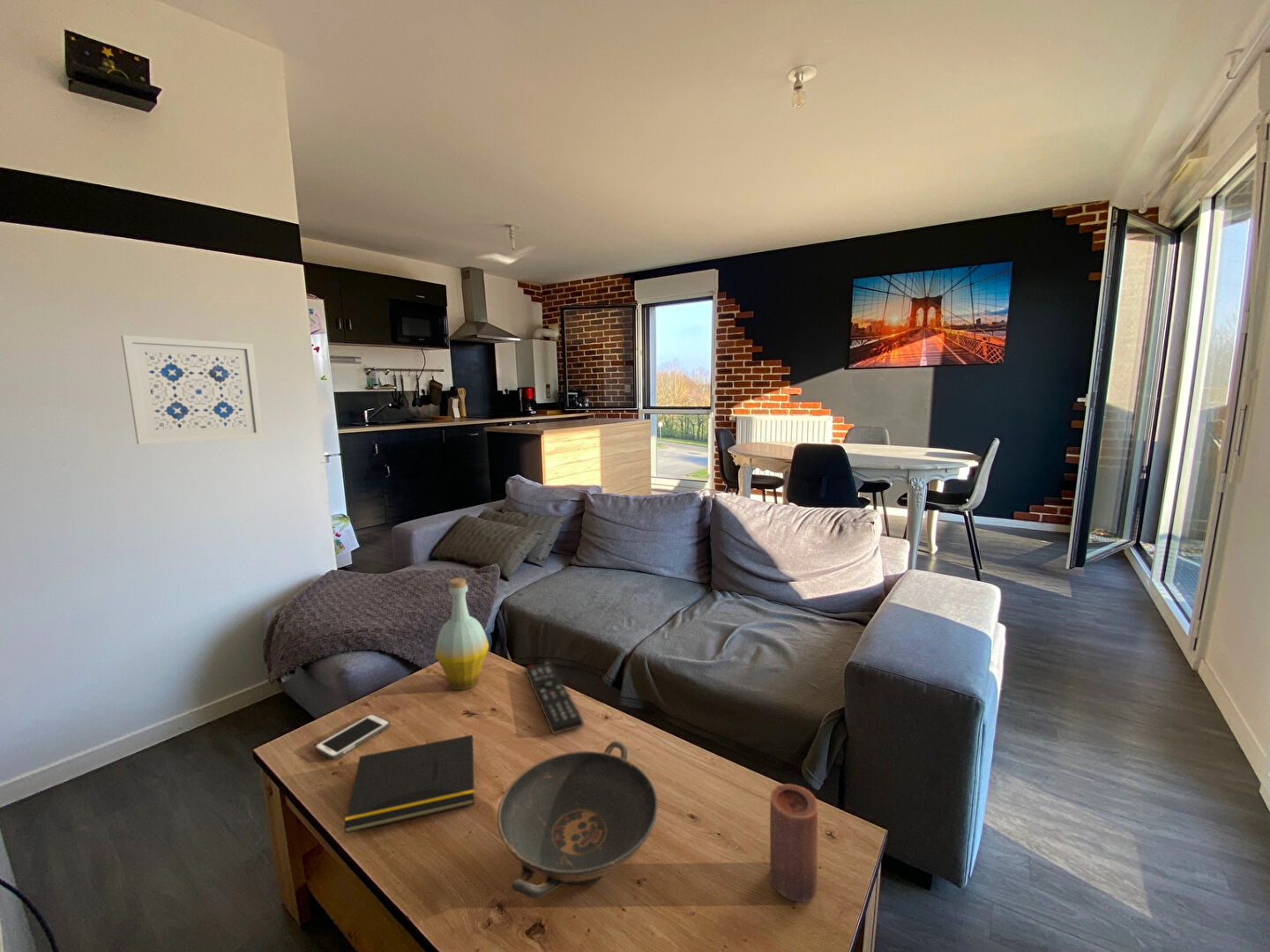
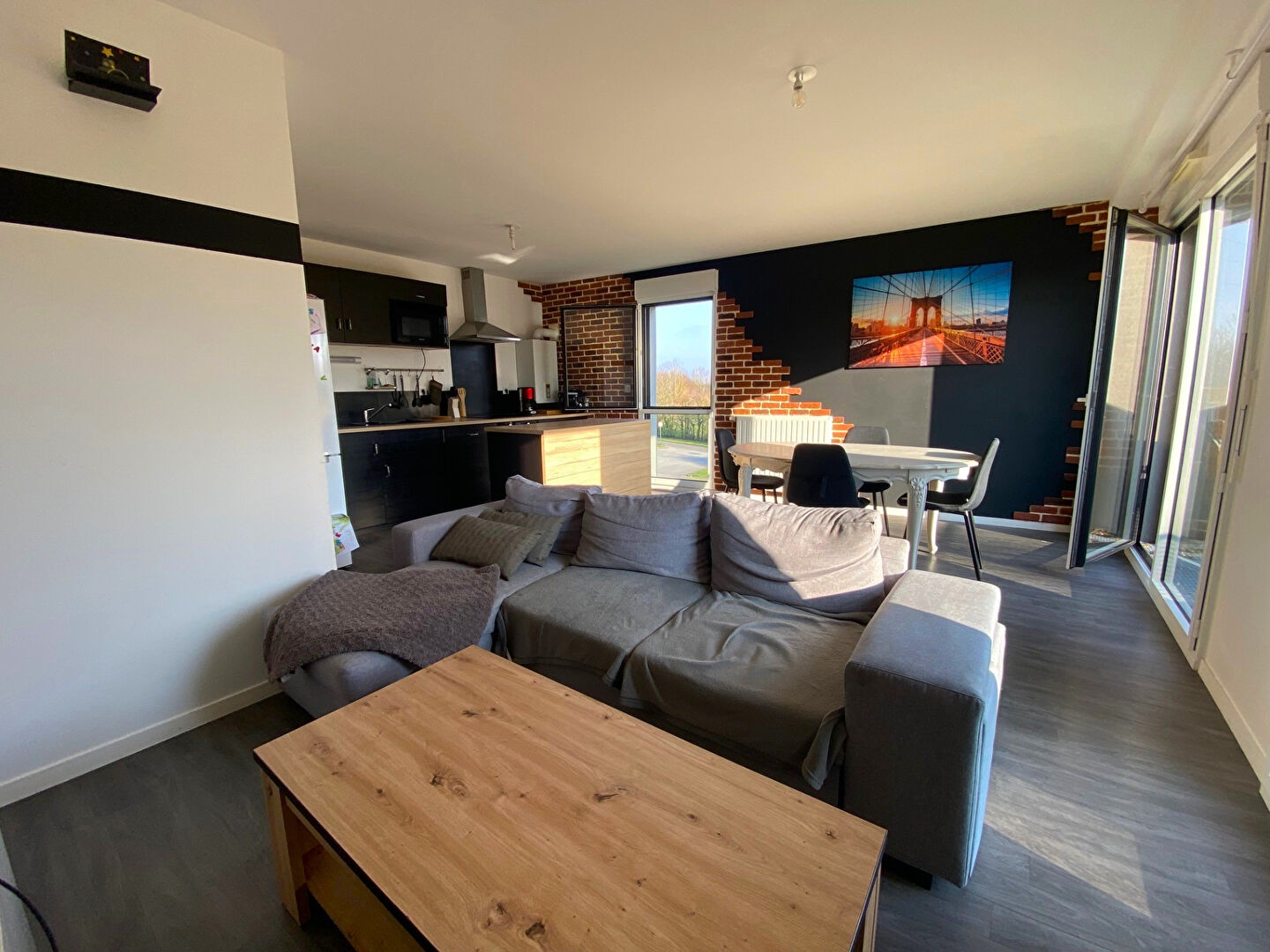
- remote control [525,660,585,735]
- bottle [434,577,489,691]
- notepad [342,734,475,834]
- wall art [120,334,265,445]
- cell phone [314,713,391,760]
- decorative bowl [497,740,659,899]
- candle [769,783,818,903]
